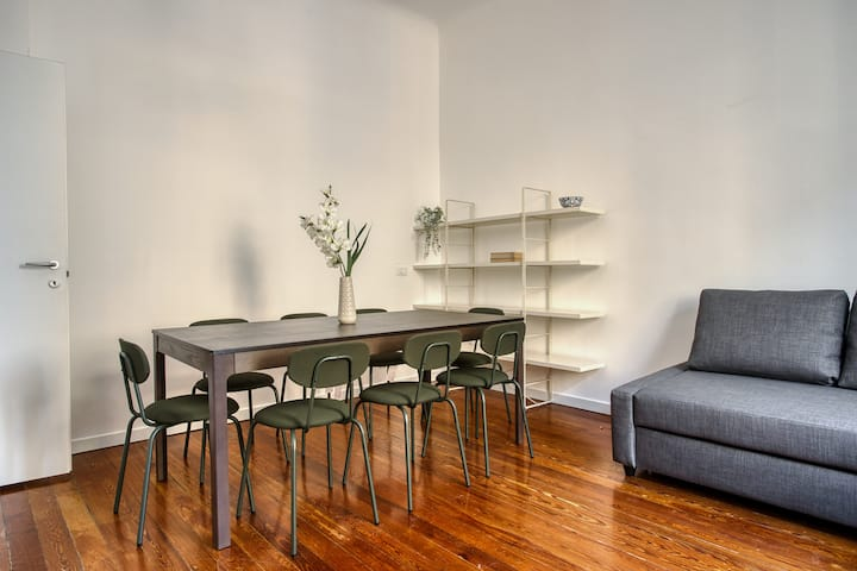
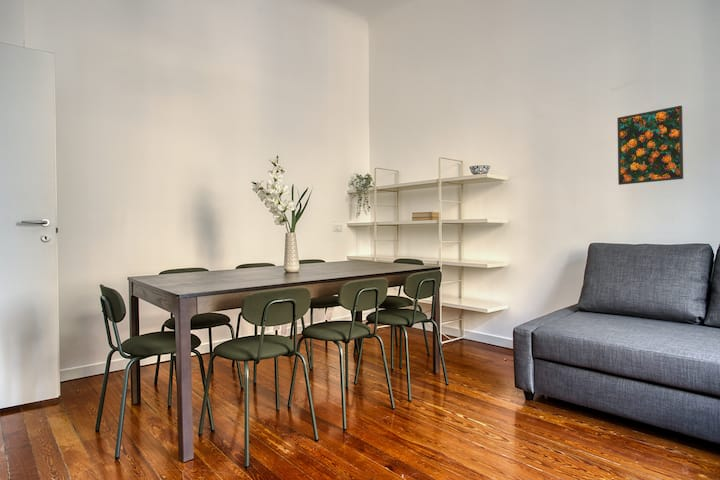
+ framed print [616,105,684,186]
